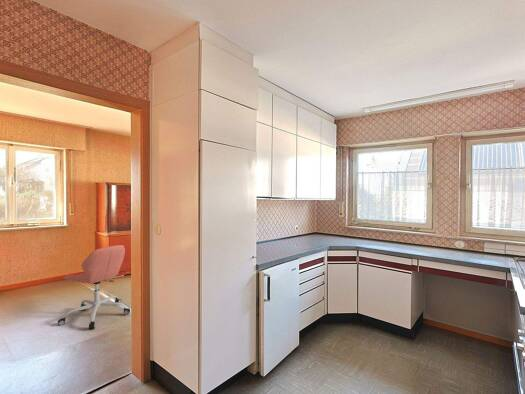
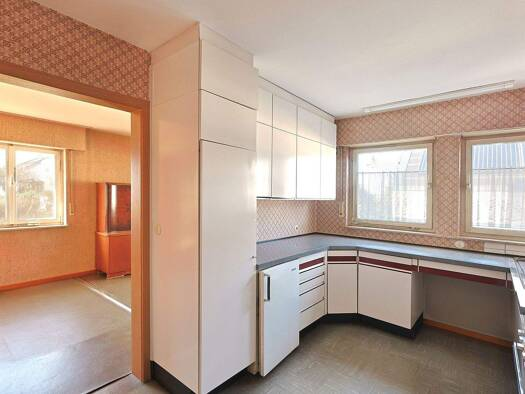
- office chair [57,244,131,330]
